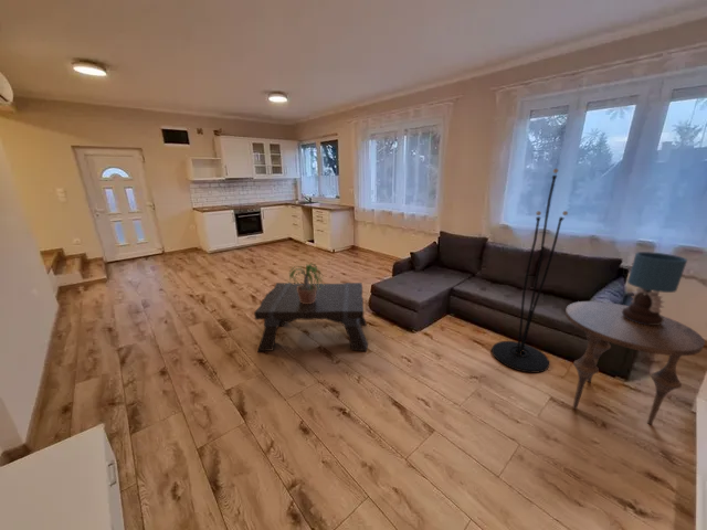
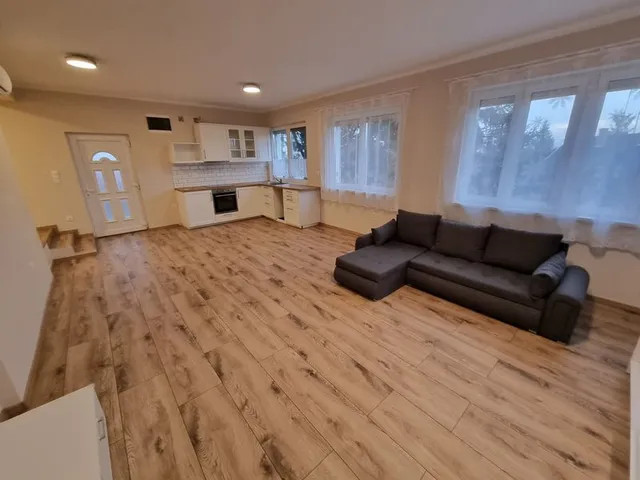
- side table [564,300,706,426]
- potted plant [284,263,325,304]
- table lamp [622,251,688,325]
- coffee table [253,282,369,353]
- floor lamp [490,168,569,374]
